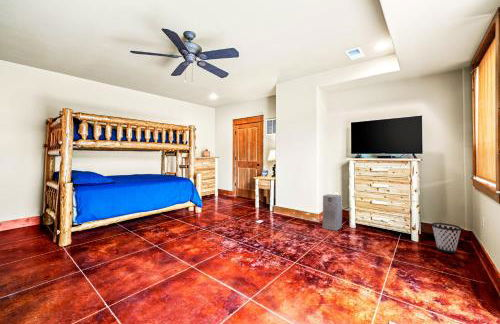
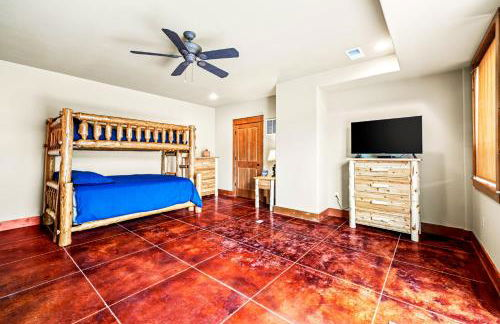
- air purifier [322,193,343,232]
- wastebasket [431,222,462,254]
